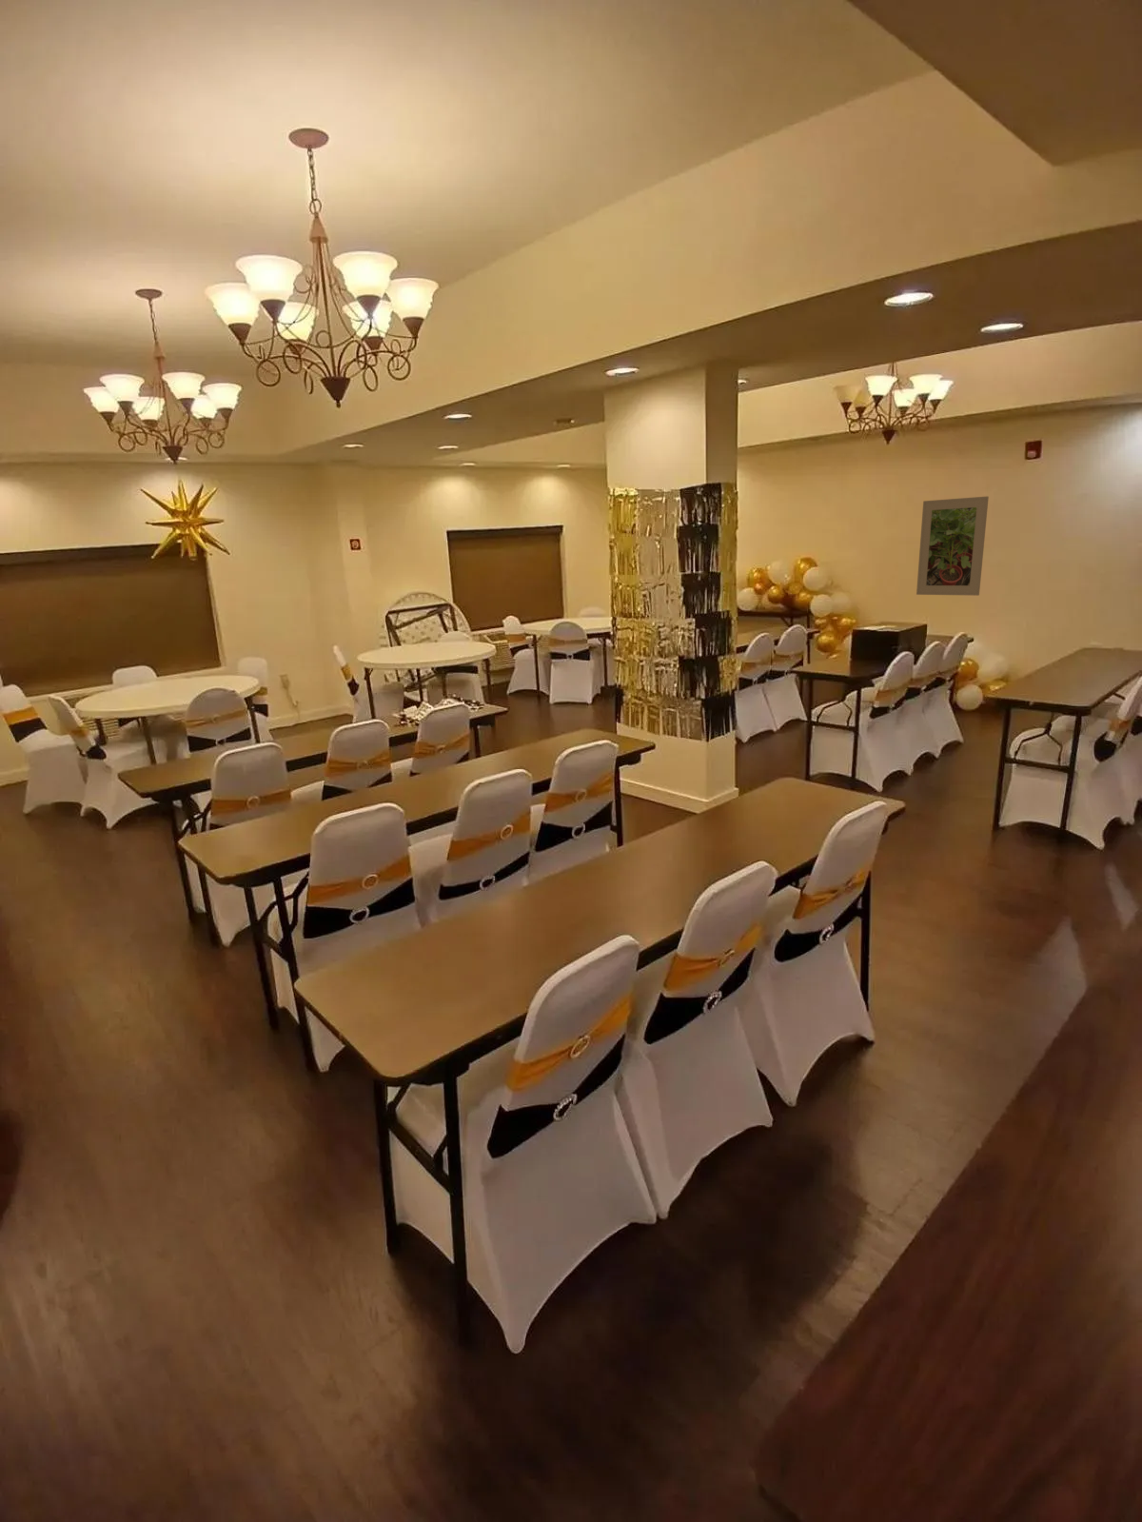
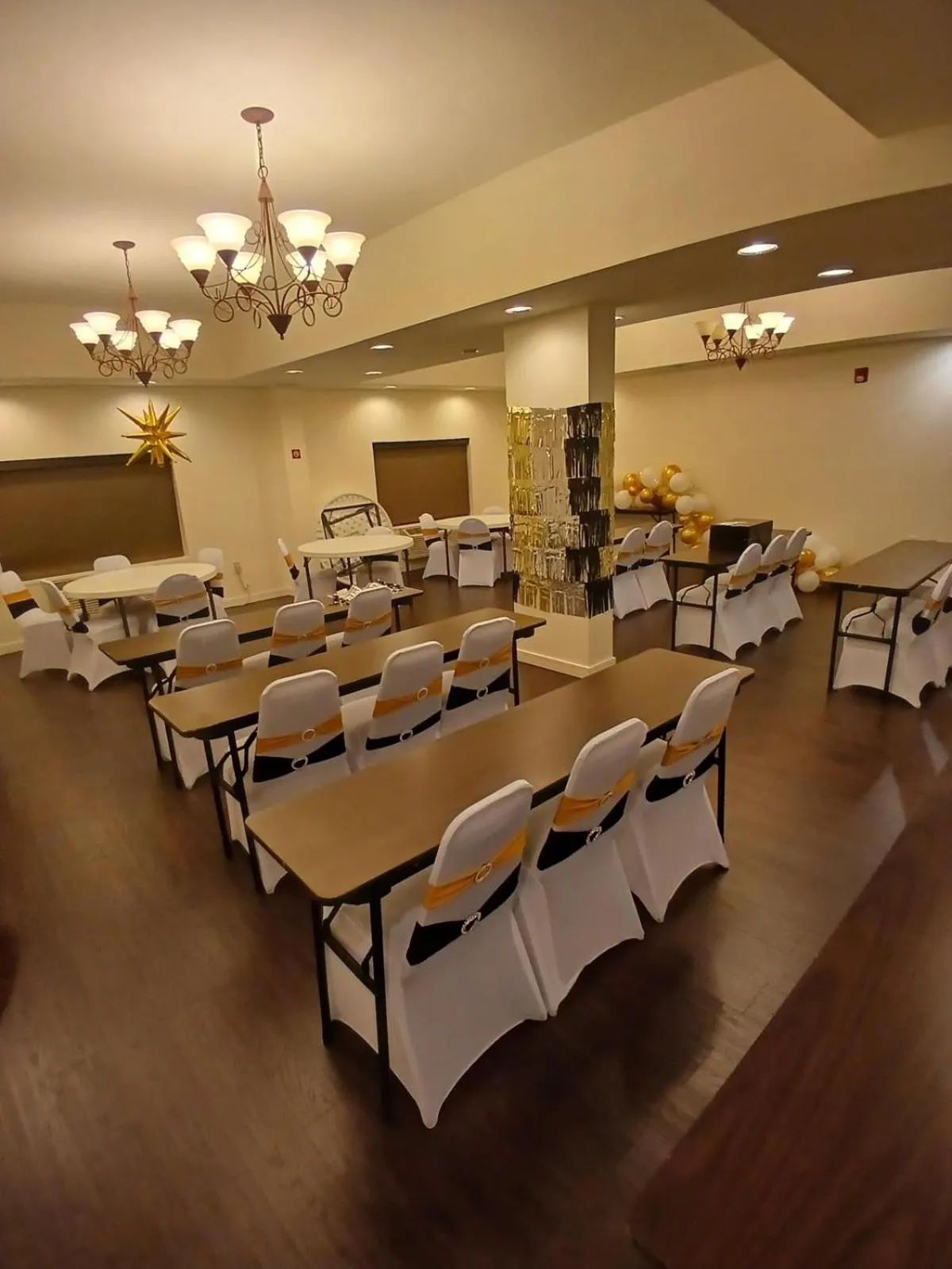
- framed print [915,495,990,597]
